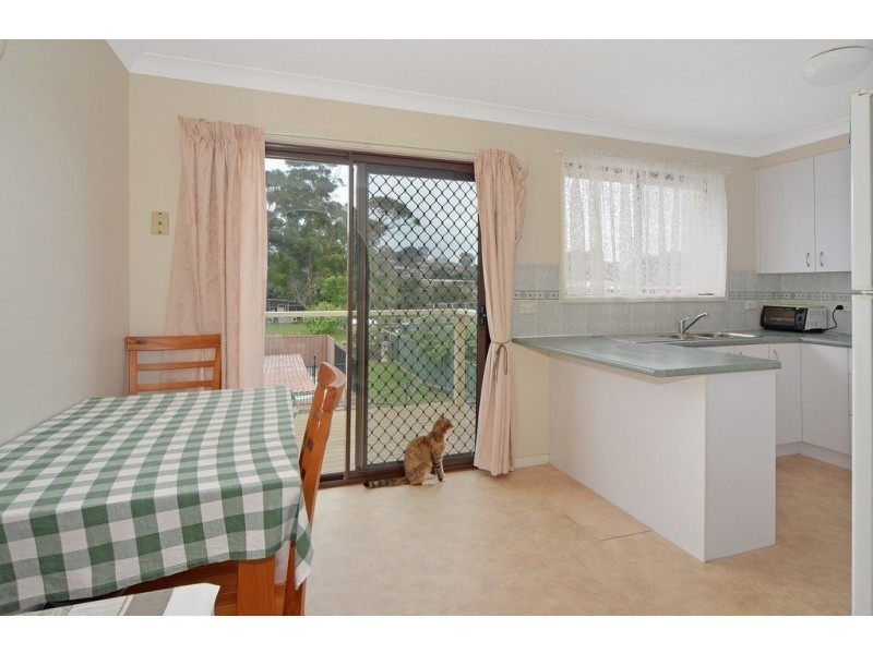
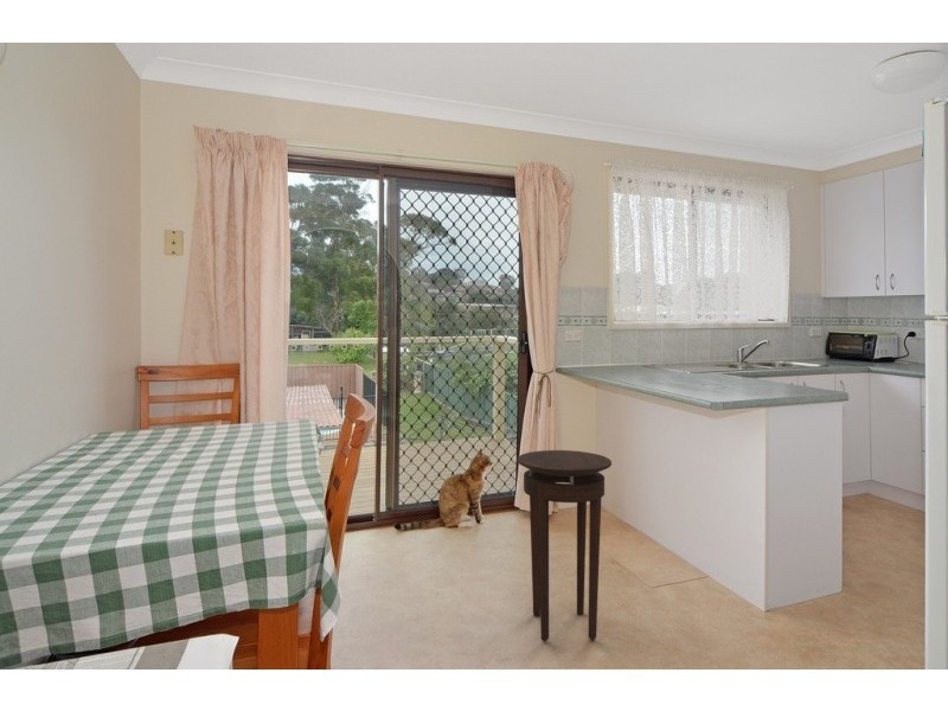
+ stool [515,449,613,642]
